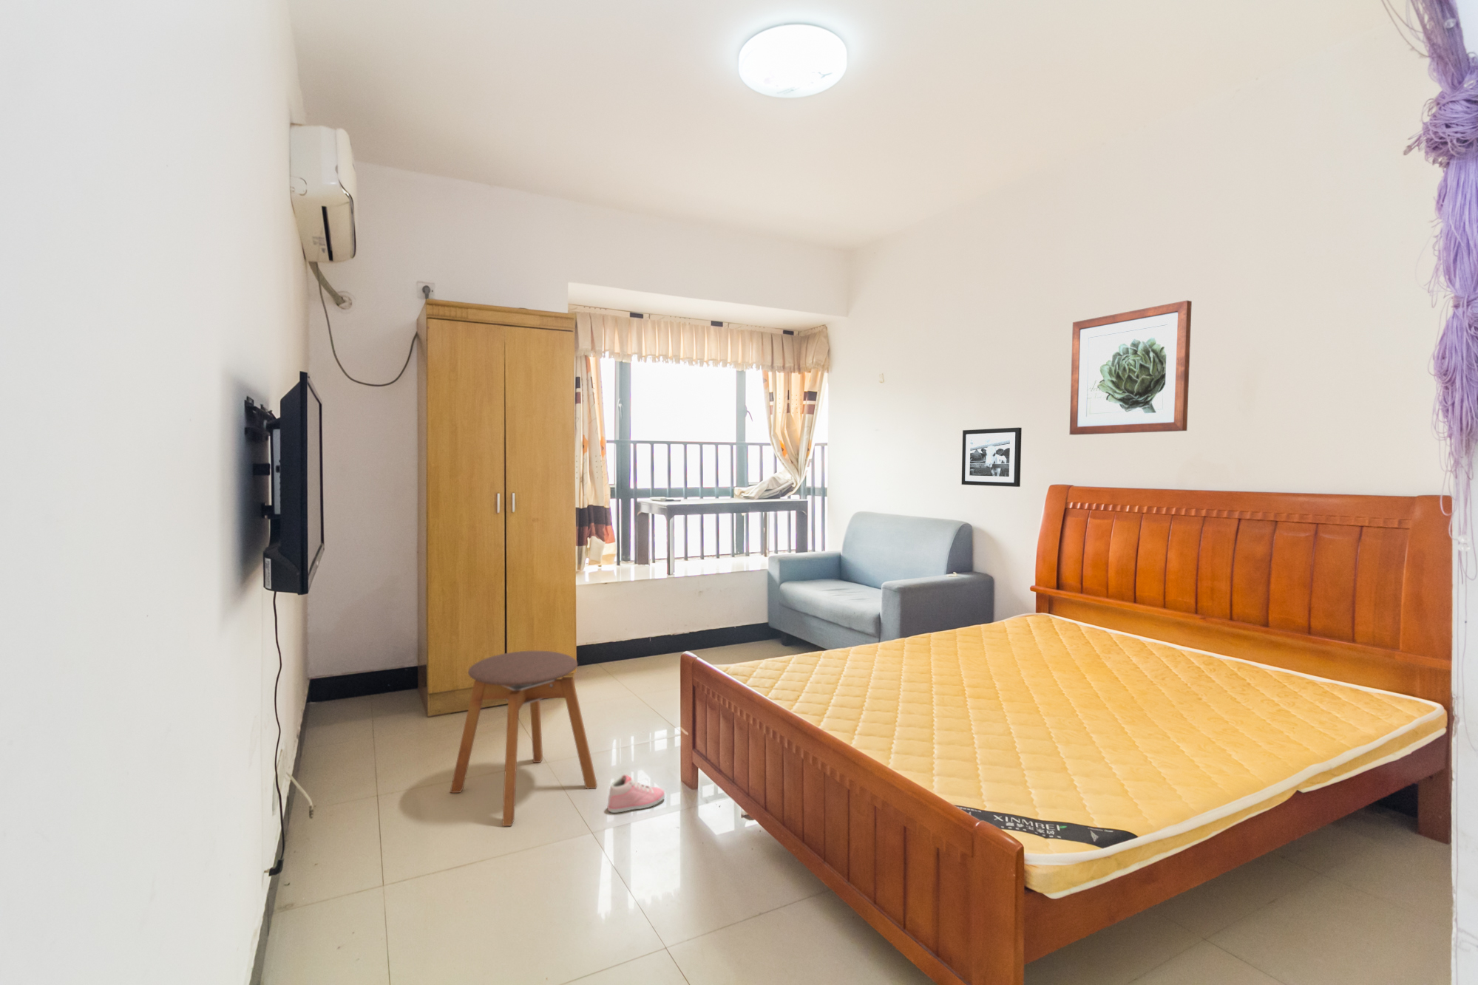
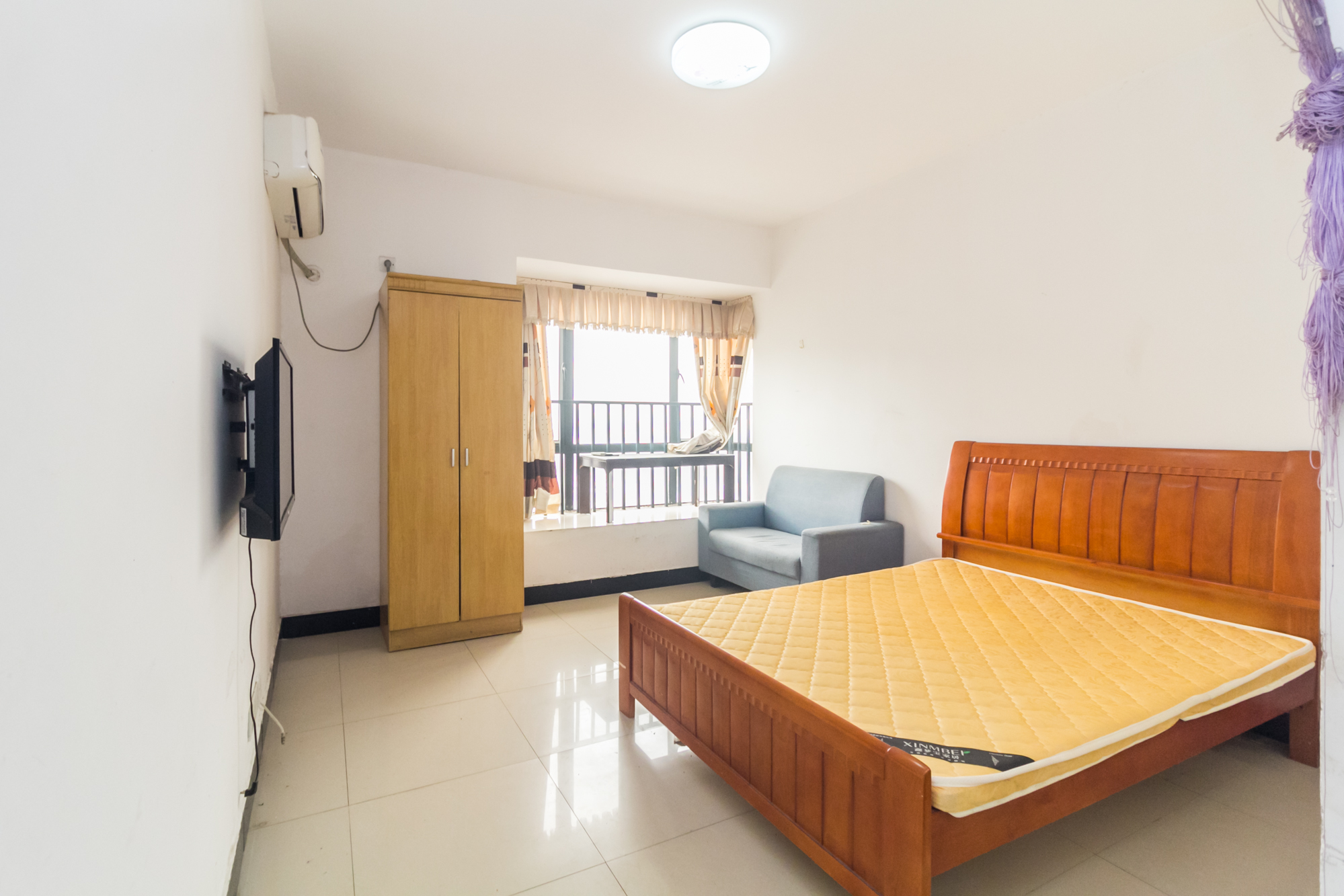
- picture frame [961,428,1023,488]
- sneaker [606,774,665,814]
- wall art [1069,299,1192,435]
- stool [449,651,598,827]
